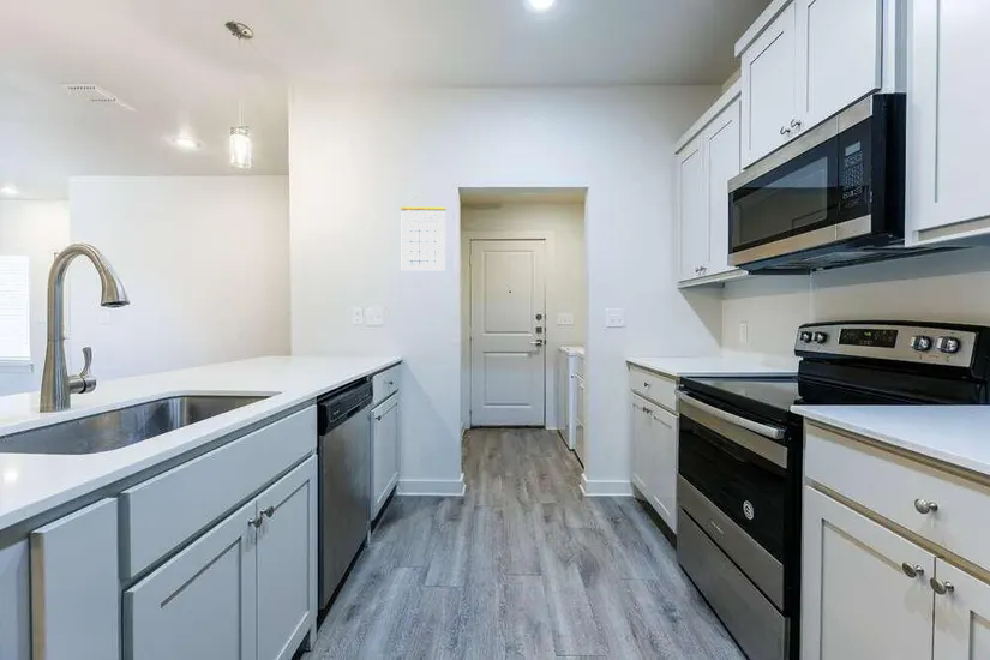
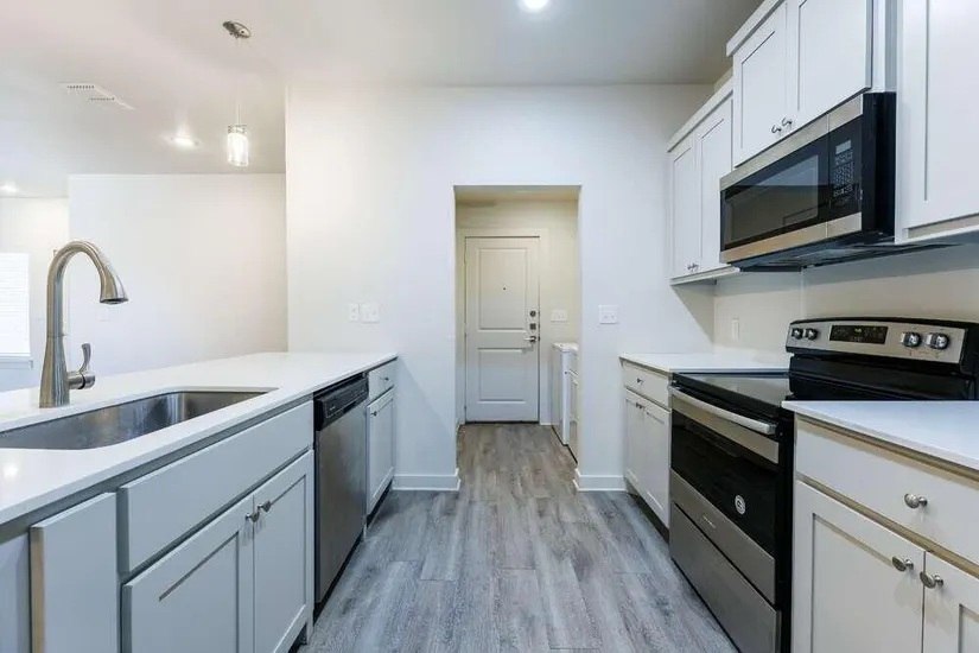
- calendar [400,191,448,271]
